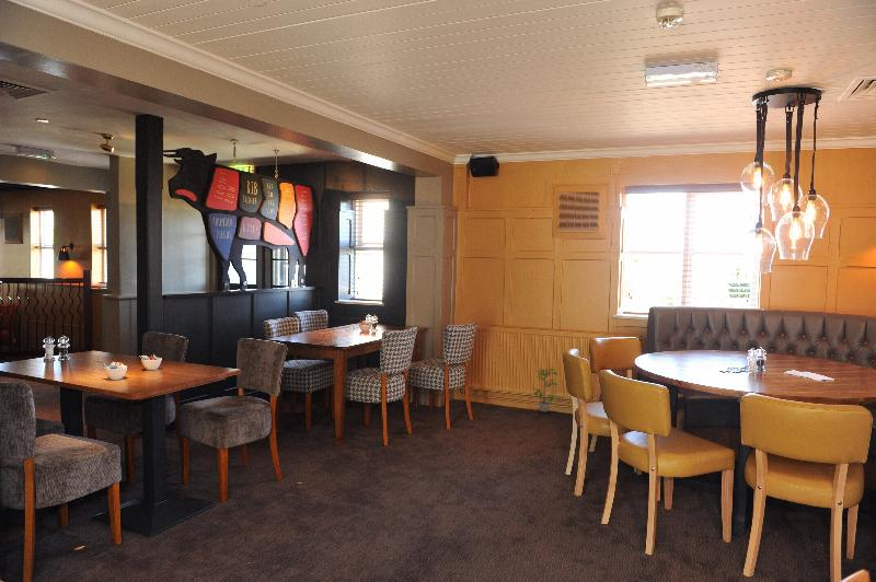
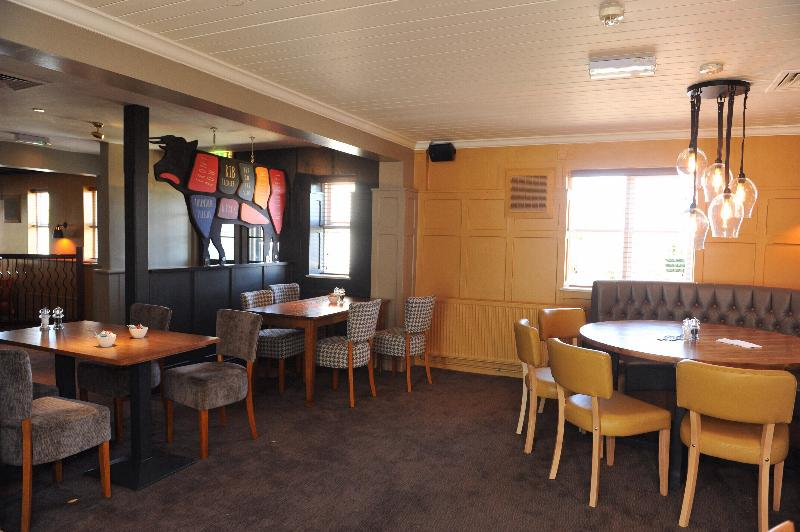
- potted plant [533,366,560,414]
